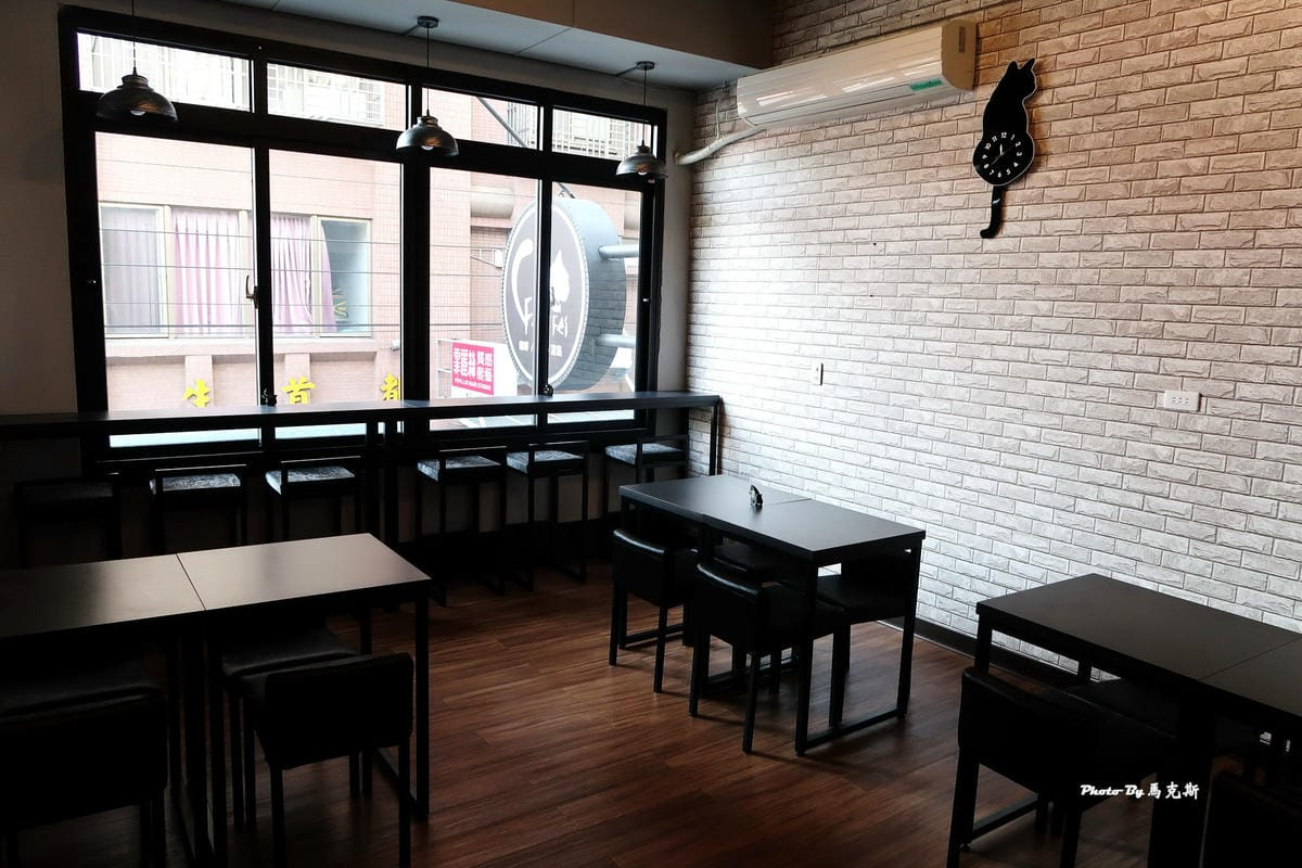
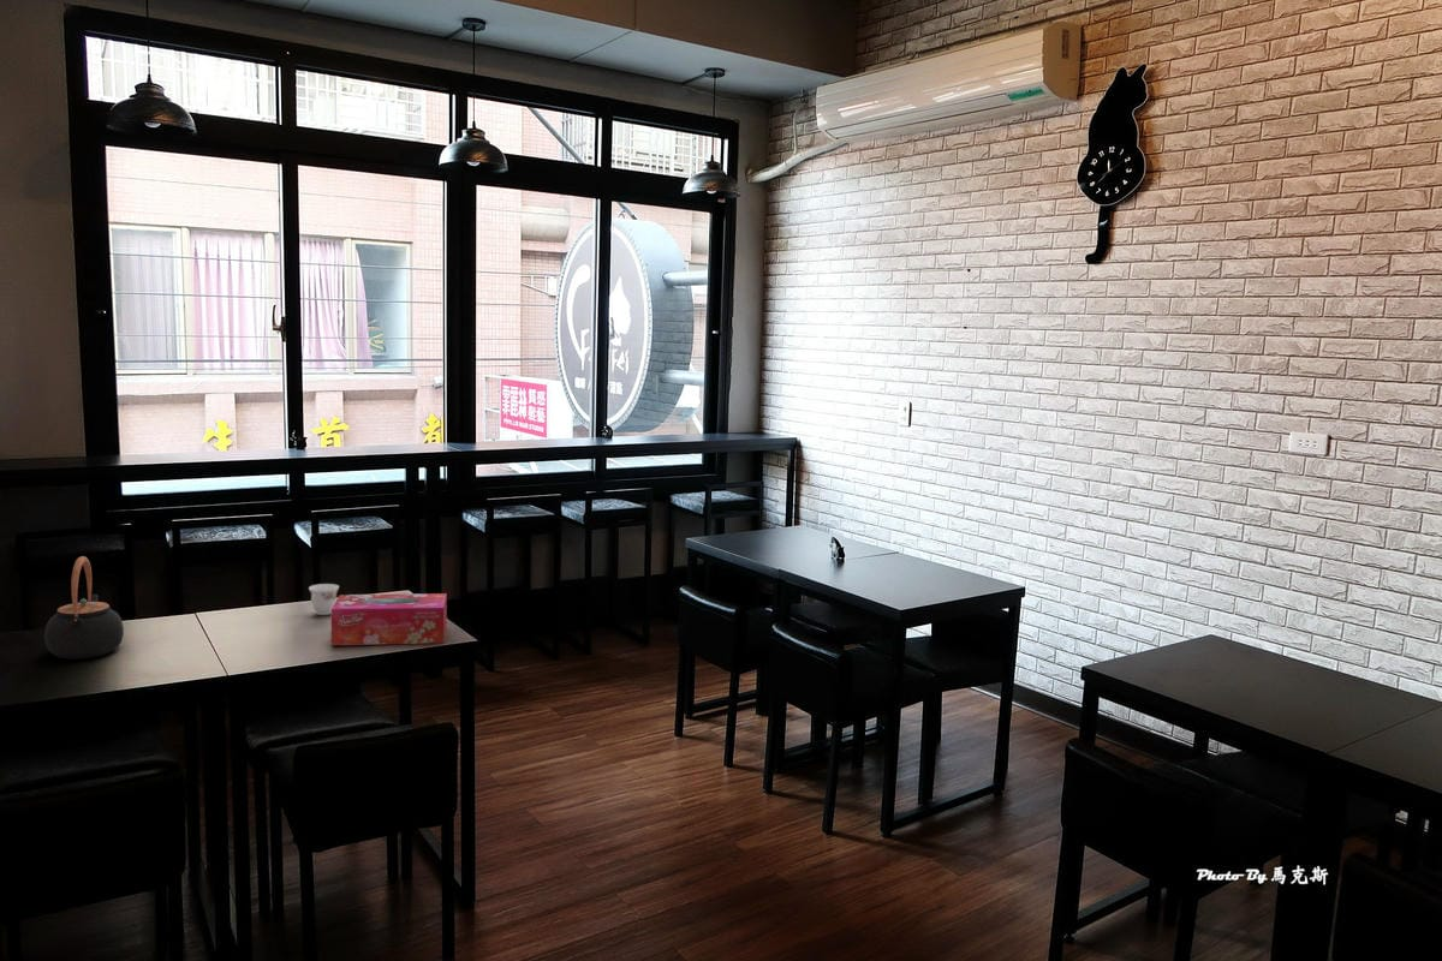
+ teapot [43,555,125,661]
+ teacup [308,583,340,616]
+ tissue box [330,592,448,646]
